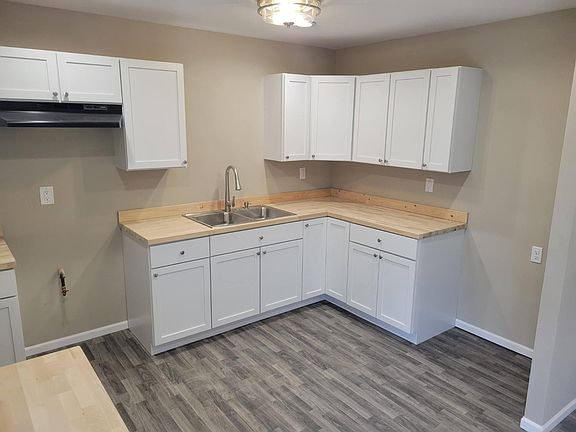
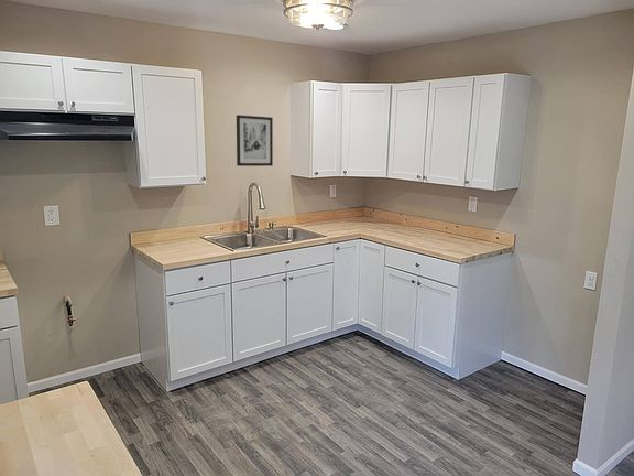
+ wall art [236,113,274,167]
